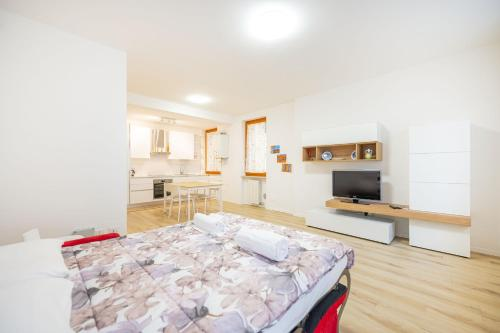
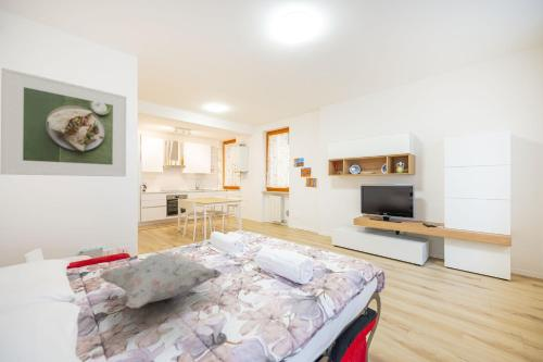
+ decorative pillow [98,251,225,310]
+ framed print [0,66,128,177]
